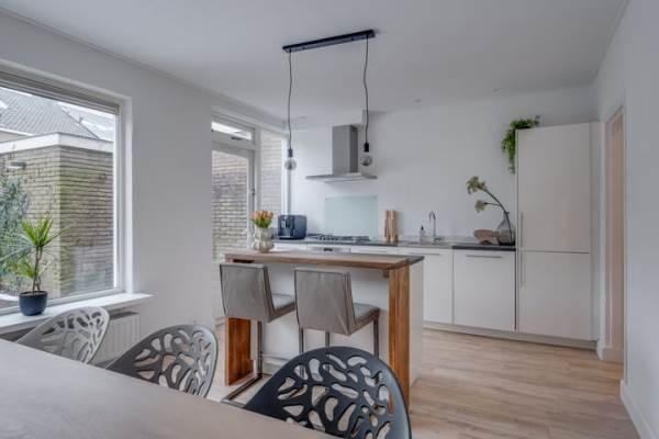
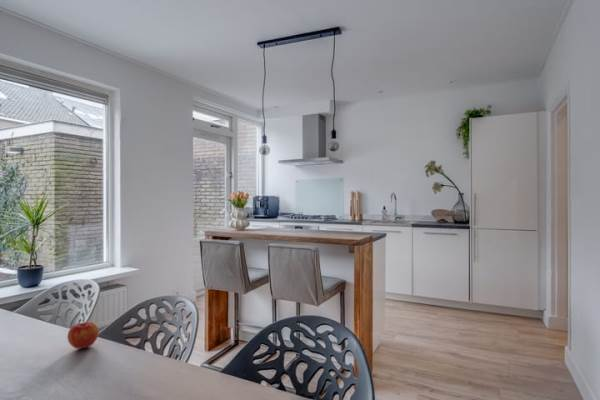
+ apple [66,321,100,350]
